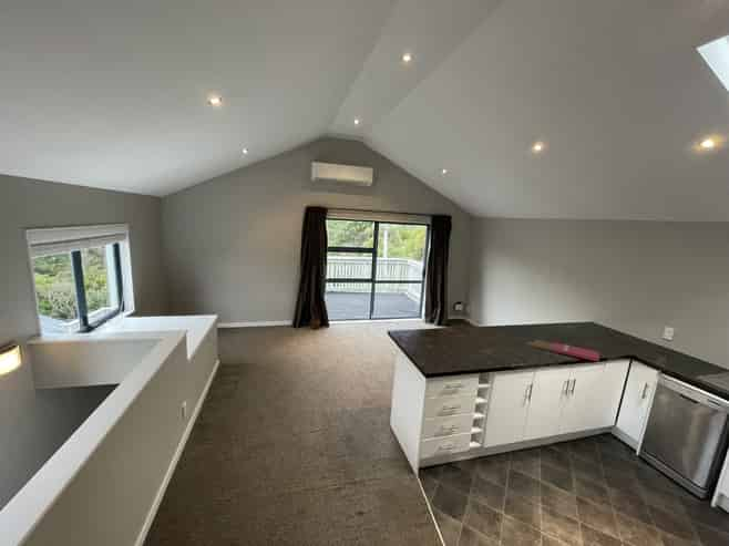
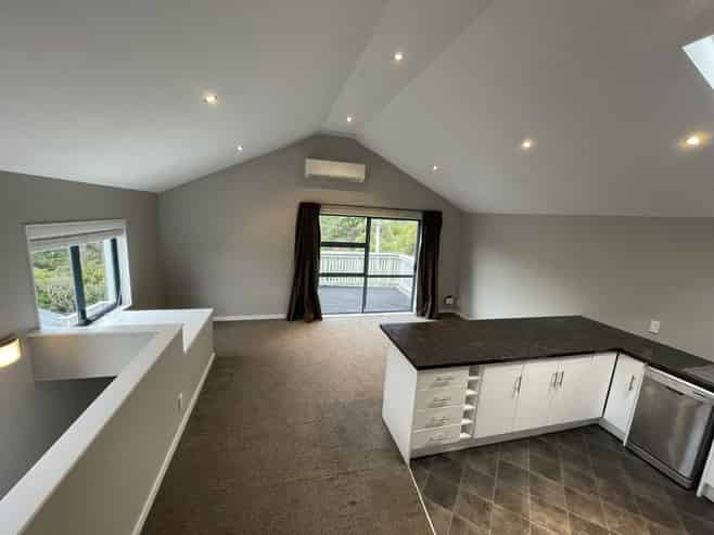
- cutting board [523,339,600,363]
